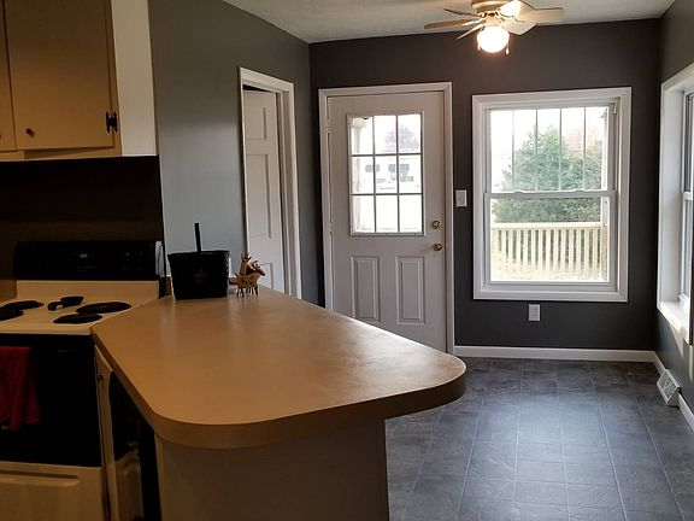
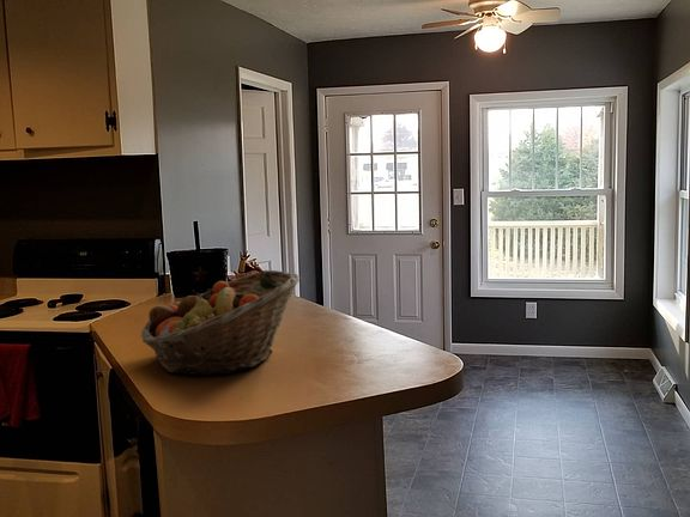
+ fruit basket [140,269,301,376]
